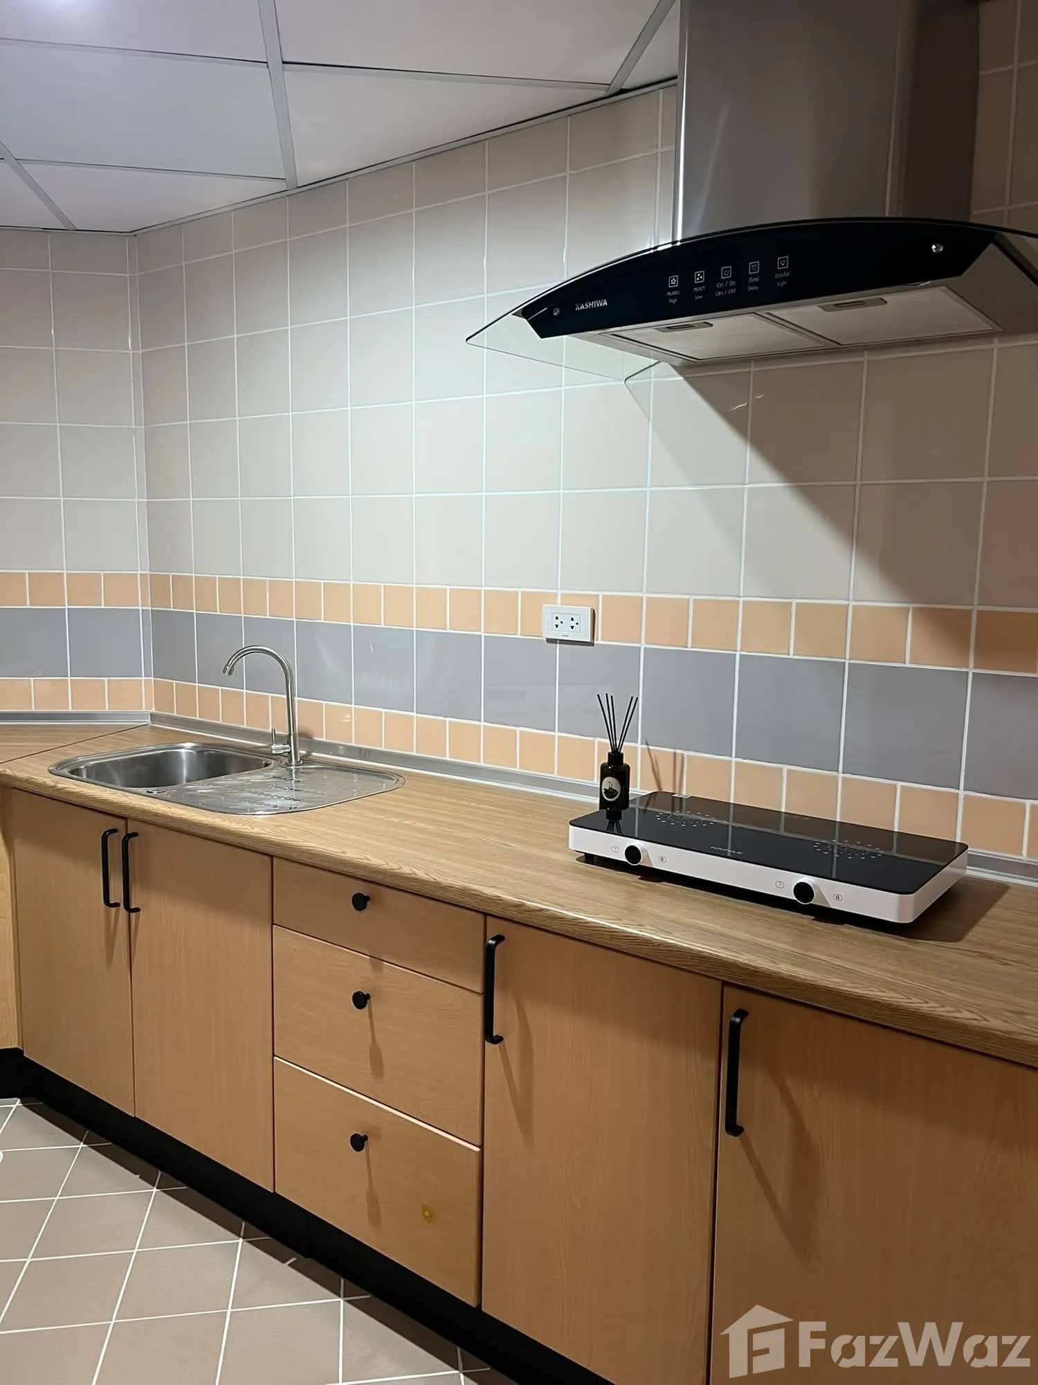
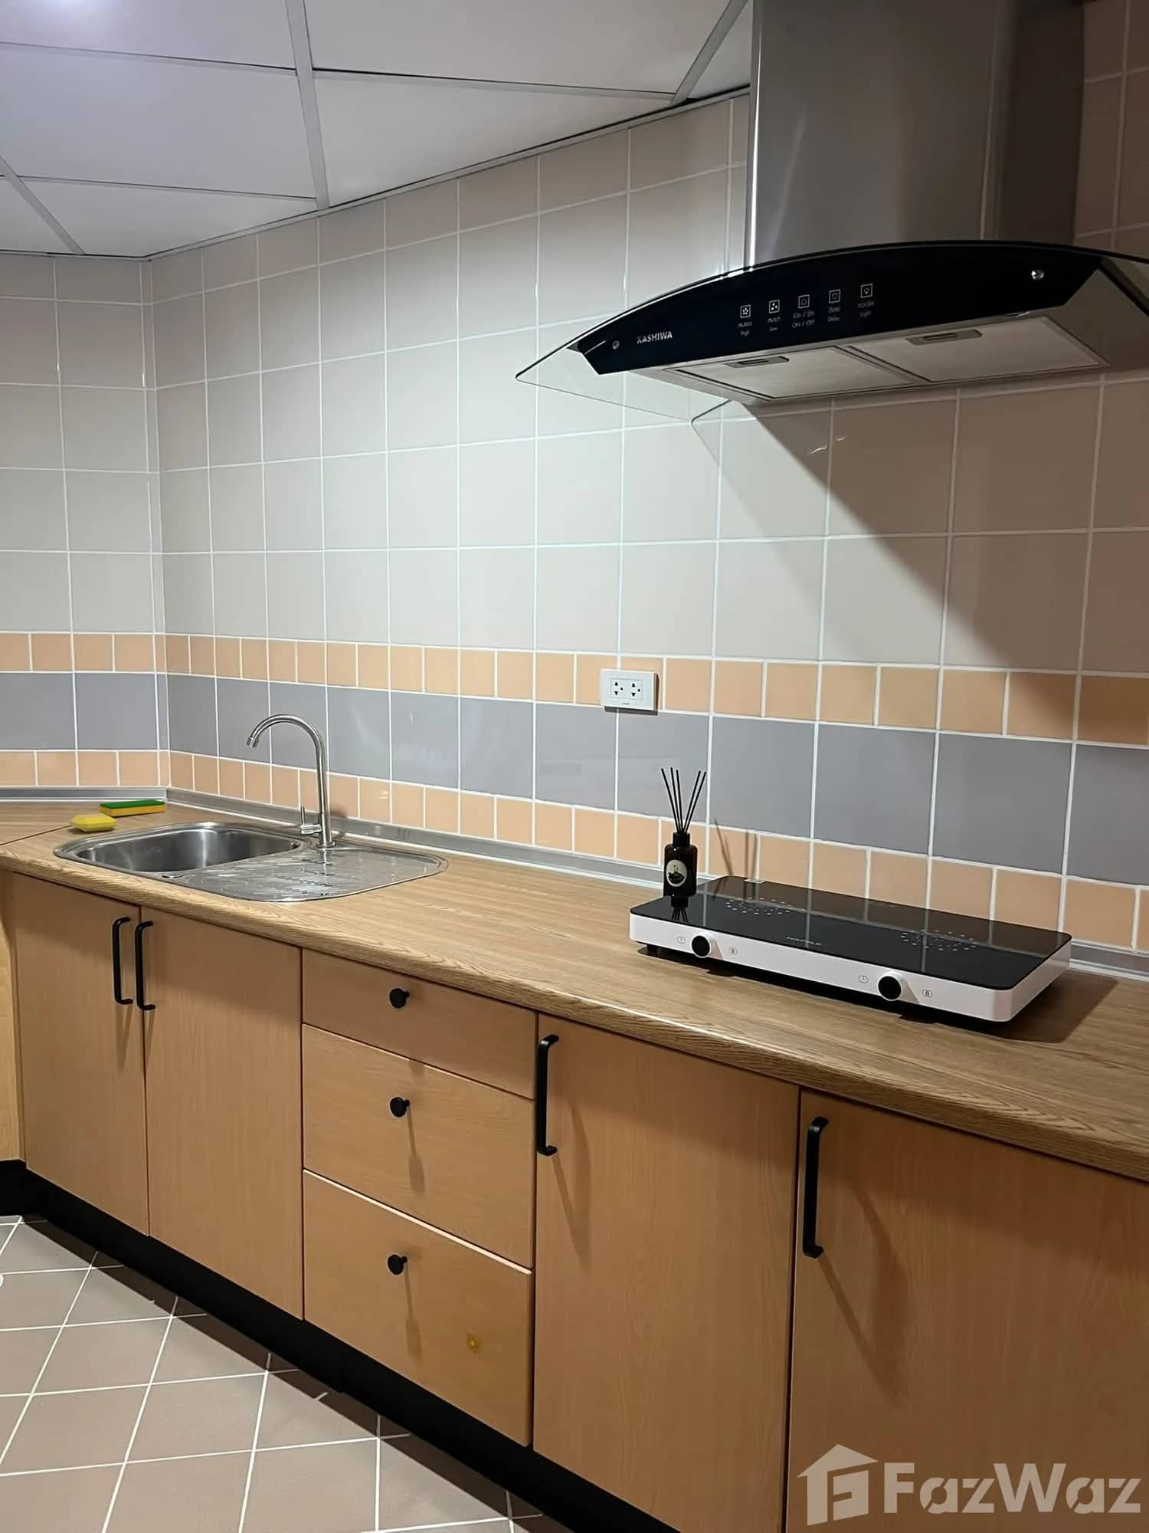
+ soap bar [69,812,118,833]
+ dish sponge [99,799,167,817]
